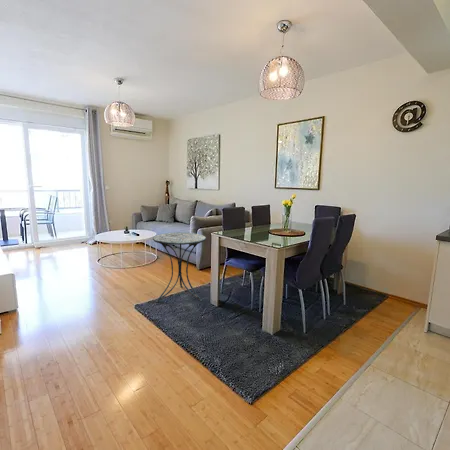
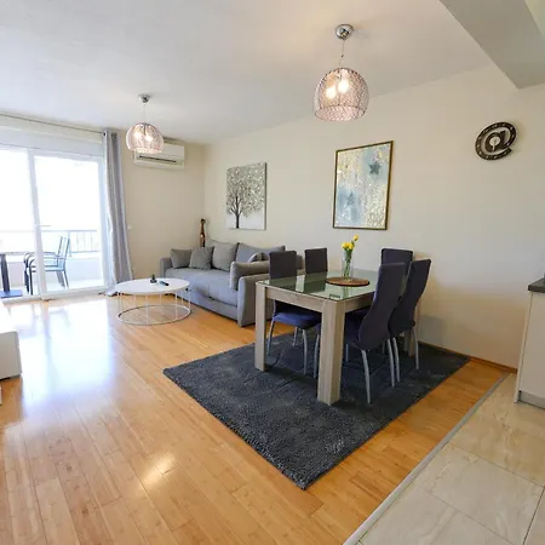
- side table [152,231,207,303]
